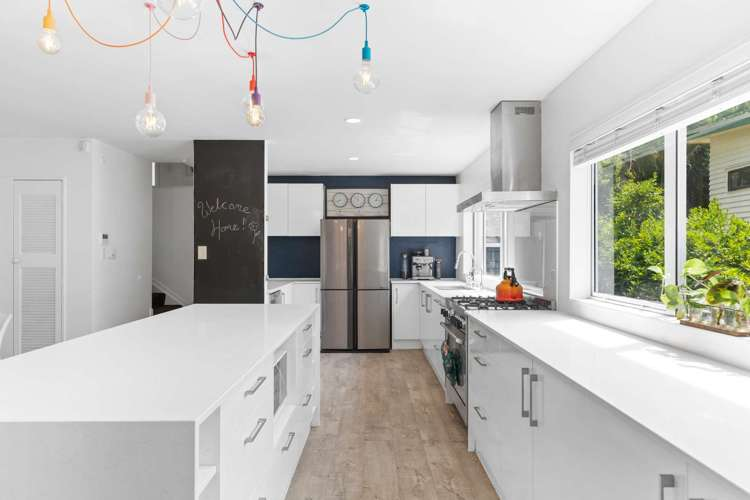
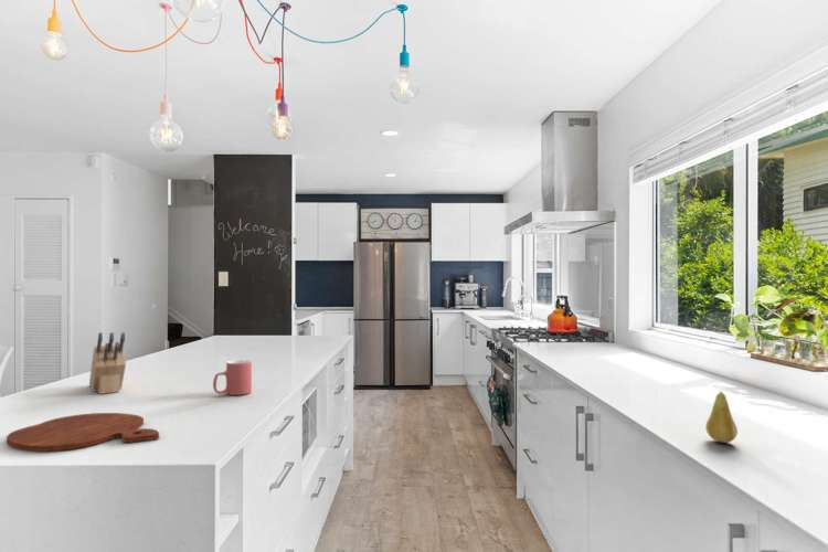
+ mug [212,359,253,396]
+ knife block [88,331,127,395]
+ cutting board [6,412,160,453]
+ fruit [704,391,739,444]
